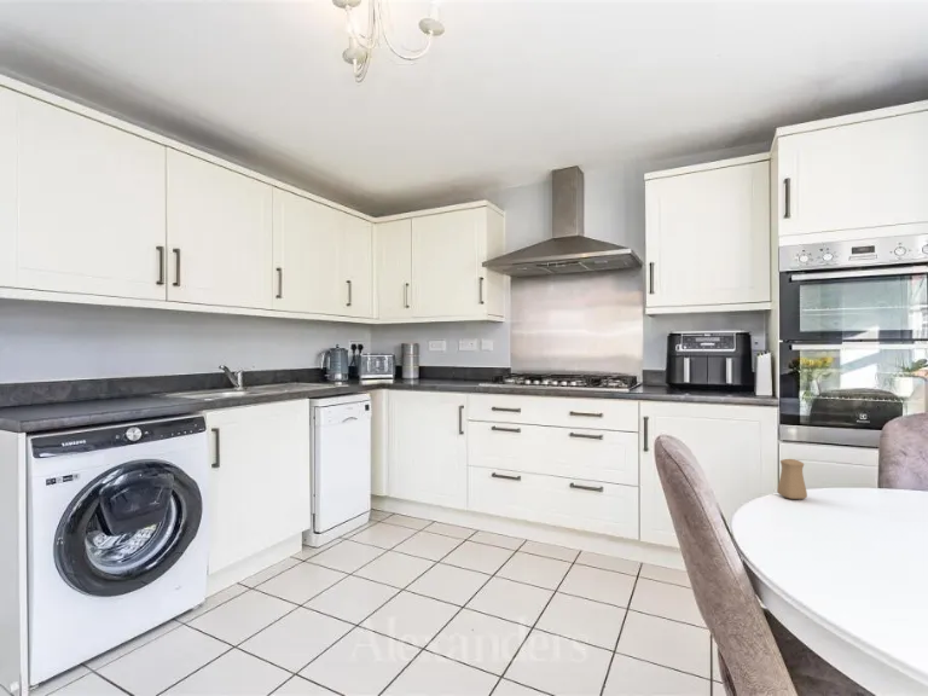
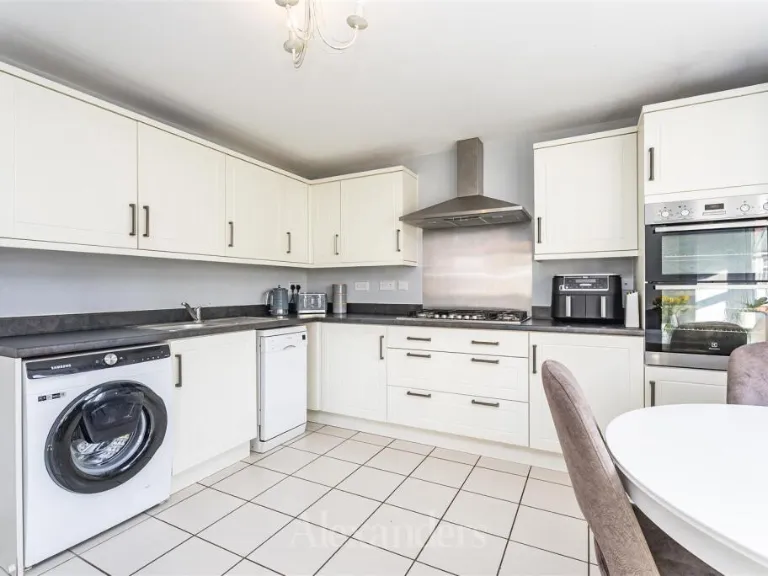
- salt shaker [777,458,808,500]
